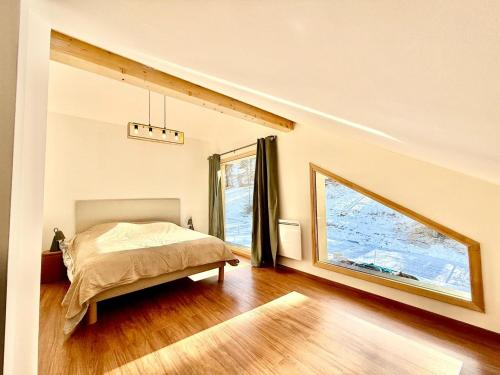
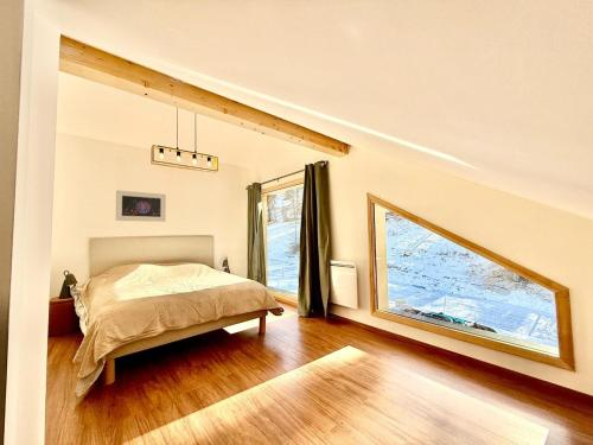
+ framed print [115,189,167,223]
